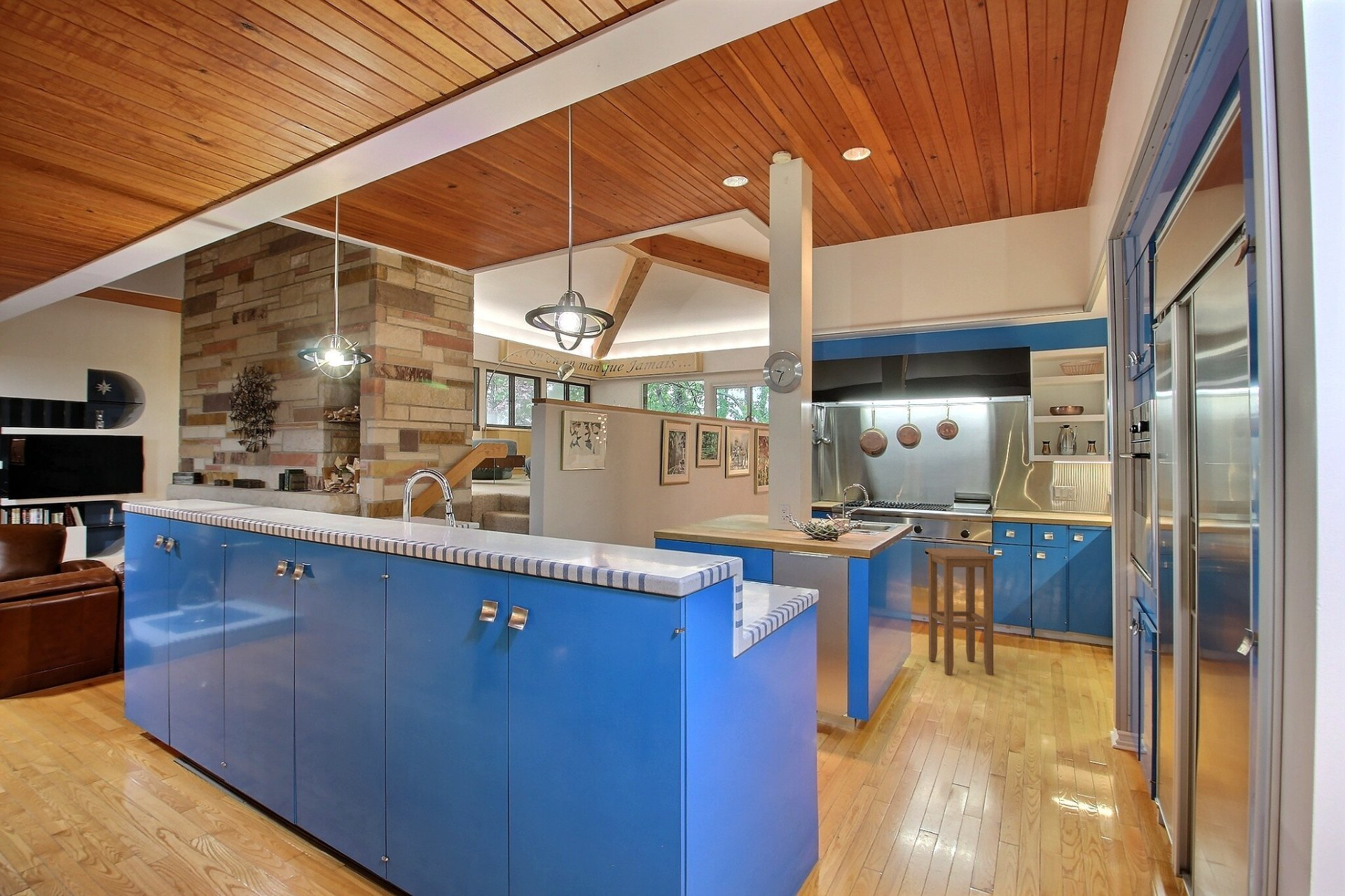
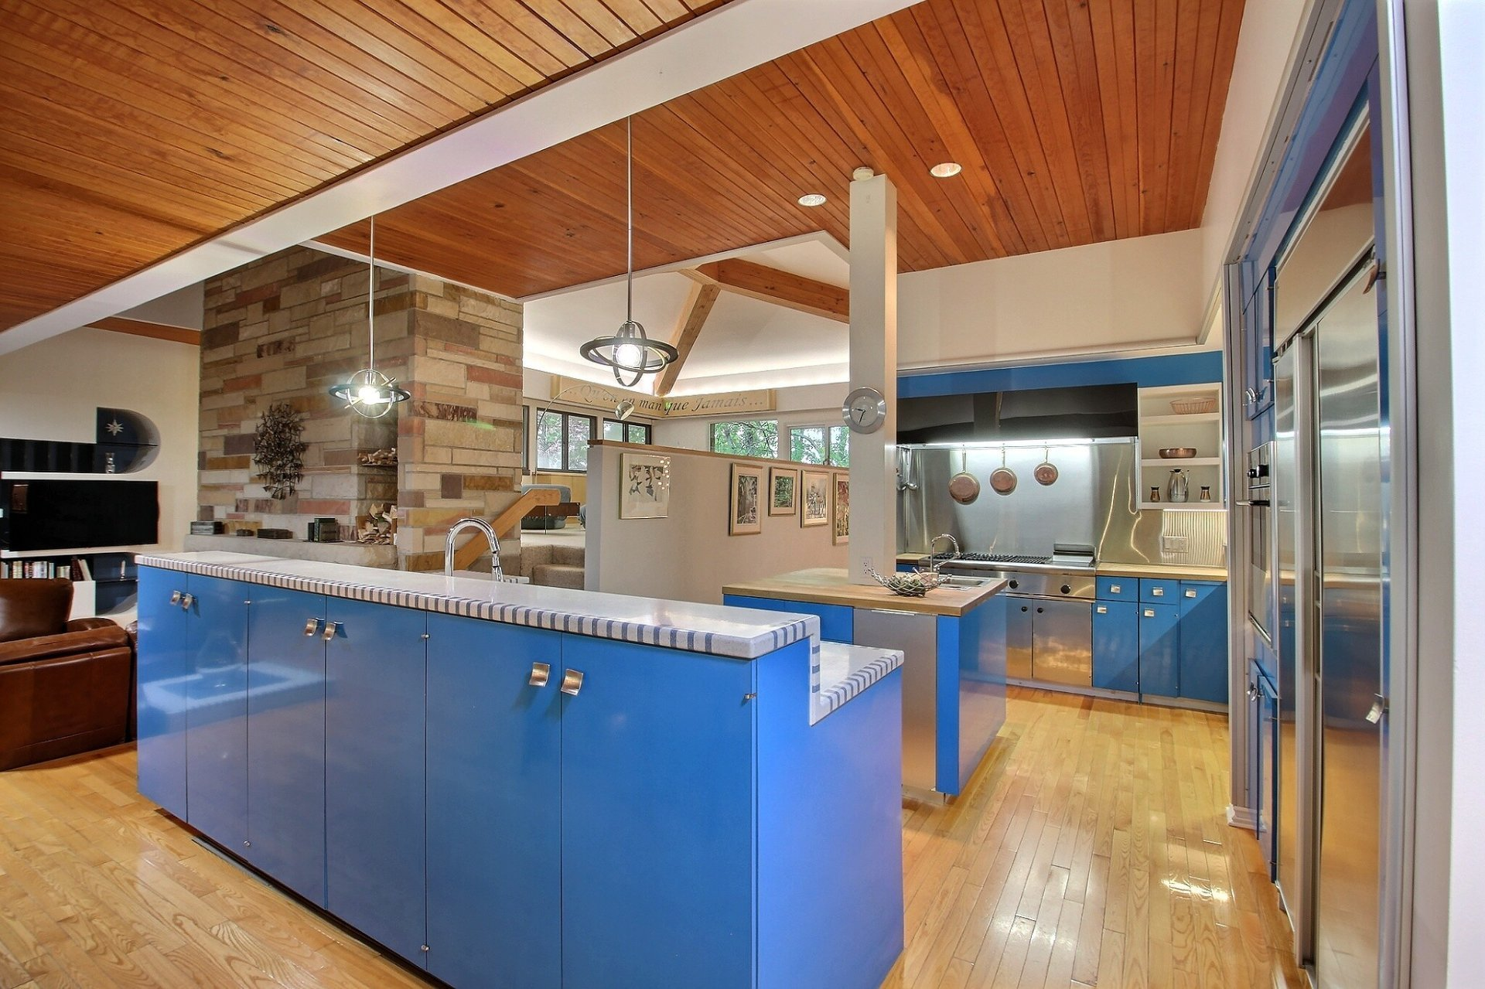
- stool [925,548,998,676]
